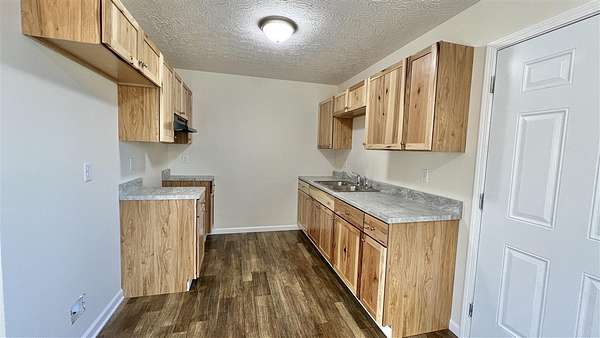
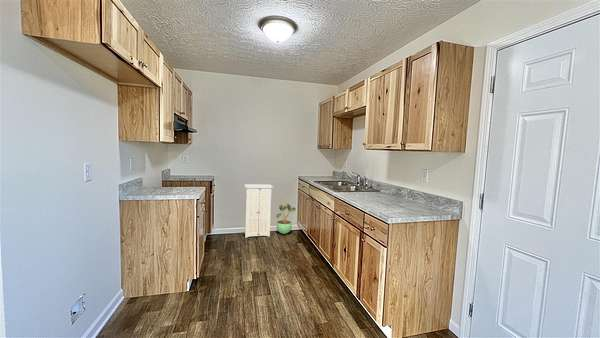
+ storage cabinet [244,183,274,239]
+ potted plant [275,203,297,235]
